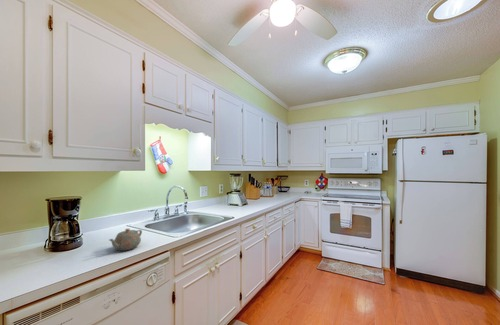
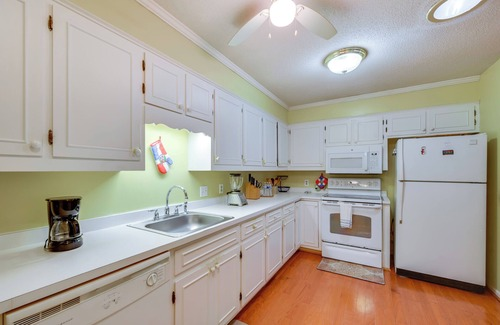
- teapot [108,228,143,252]
